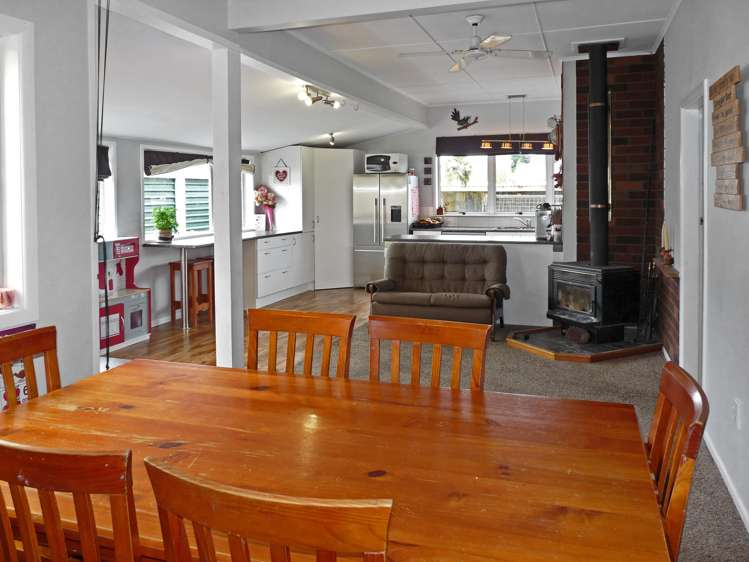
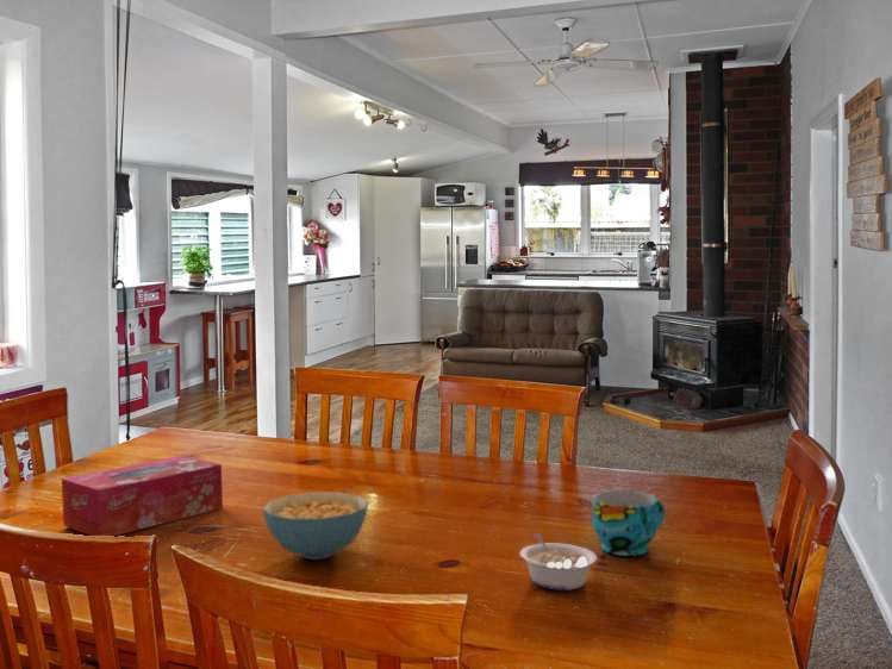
+ cup [591,489,666,557]
+ cereal bowl [262,490,369,561]
+ legume [519,532,599,592]
+ tissue box [61,455,224,537]
